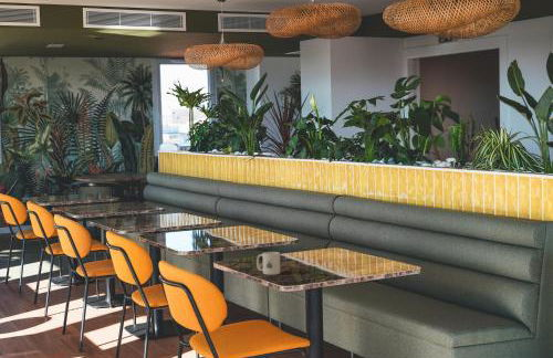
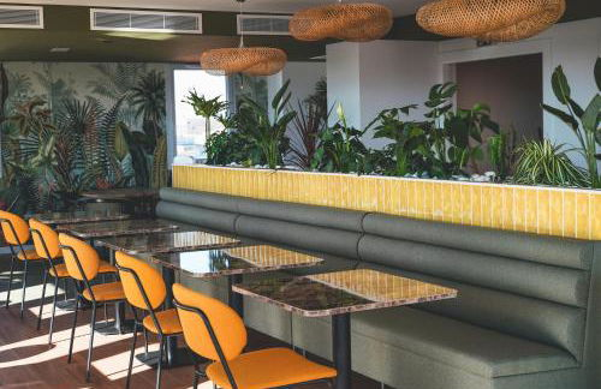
- mug [255,251,281,276]
